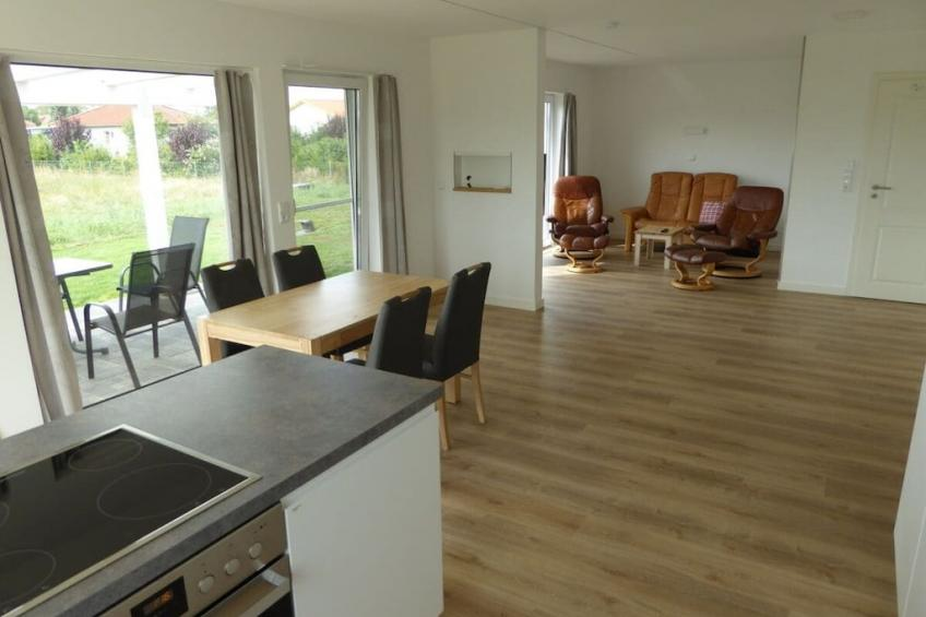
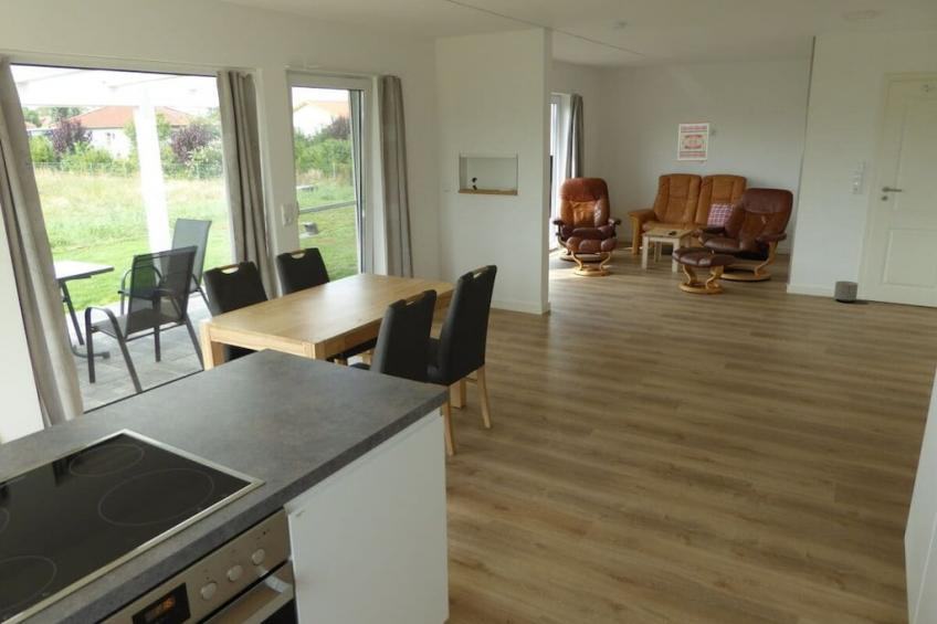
+ planter [833,279,860,303]
+ wall art [676,120,710,162]
